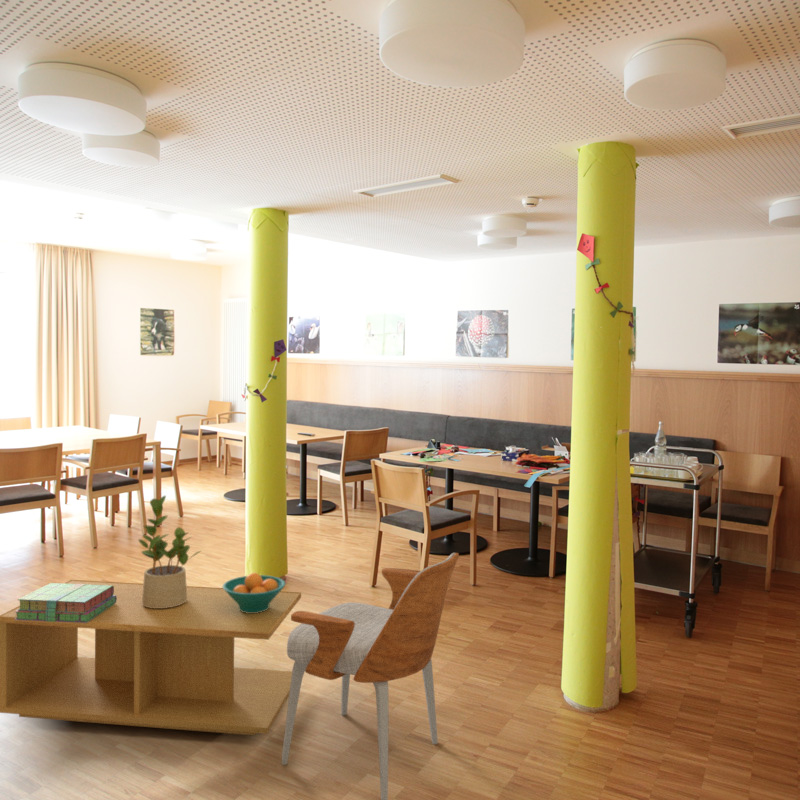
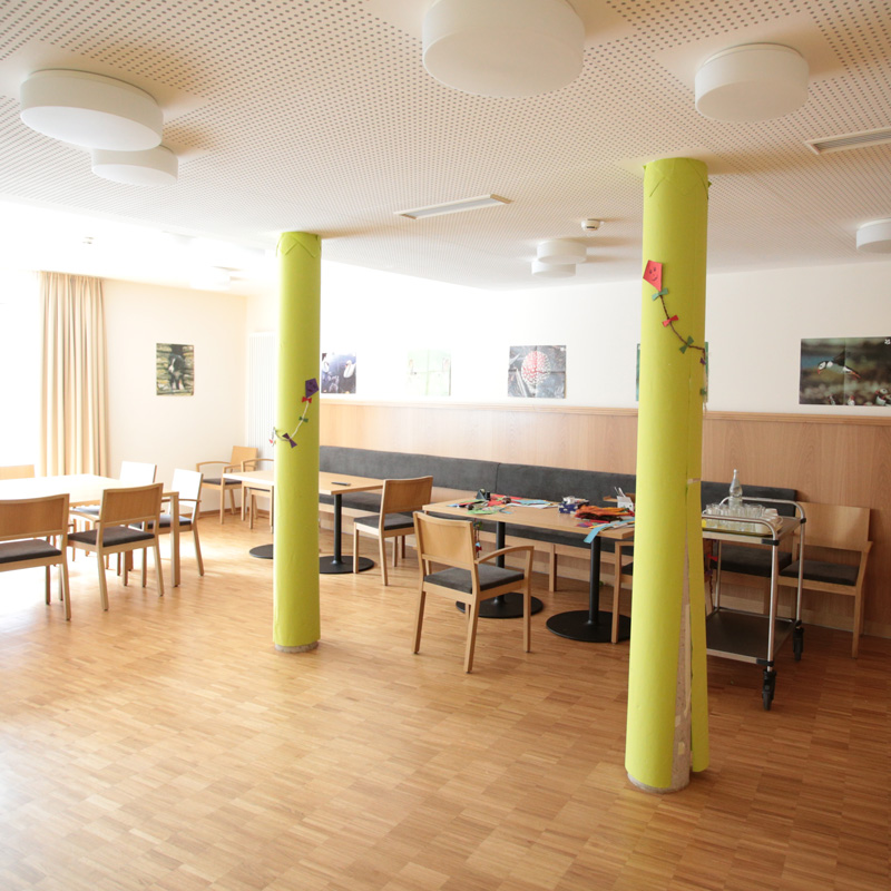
- armchair [281,552,460,800]
- stack of books [15,582,117,623]
- potted plant [137,495,202,608]
- fruit bowl [222,572,287,613]
- coffee table [0,579,302,736]
